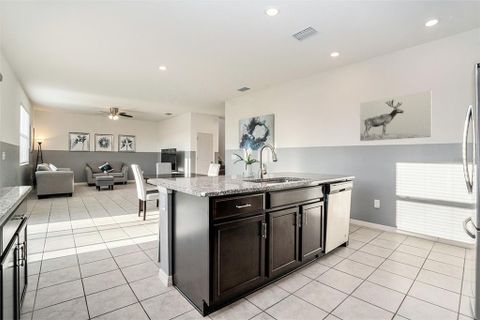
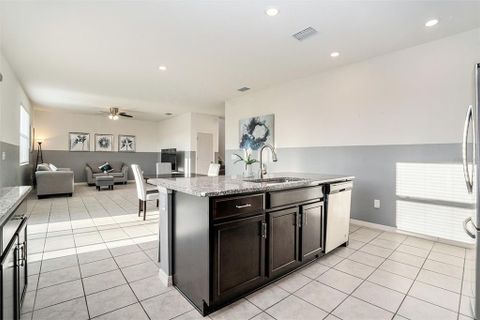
- wall art [359,89,433,142]
